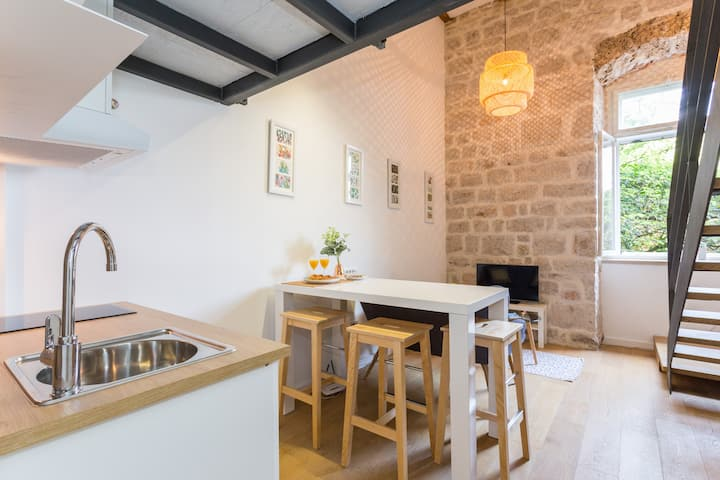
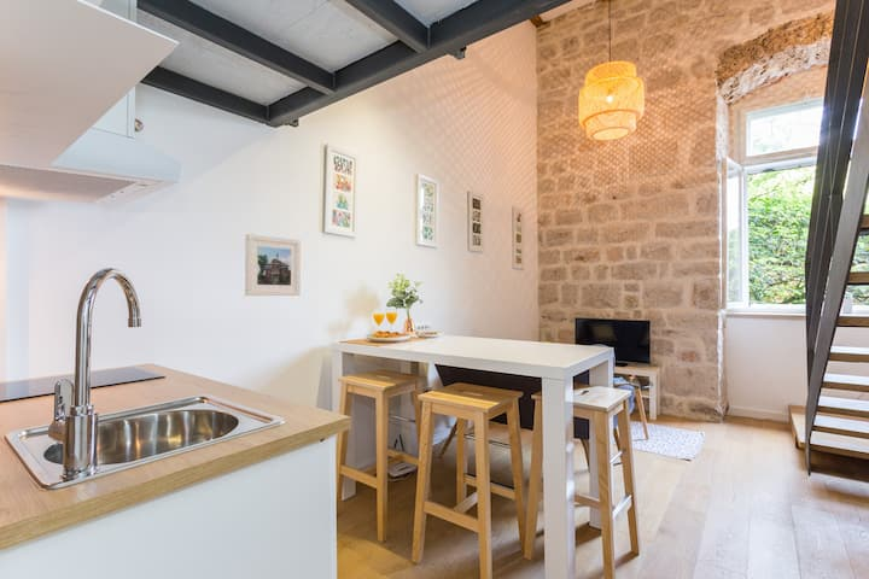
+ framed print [244,233,302,297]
